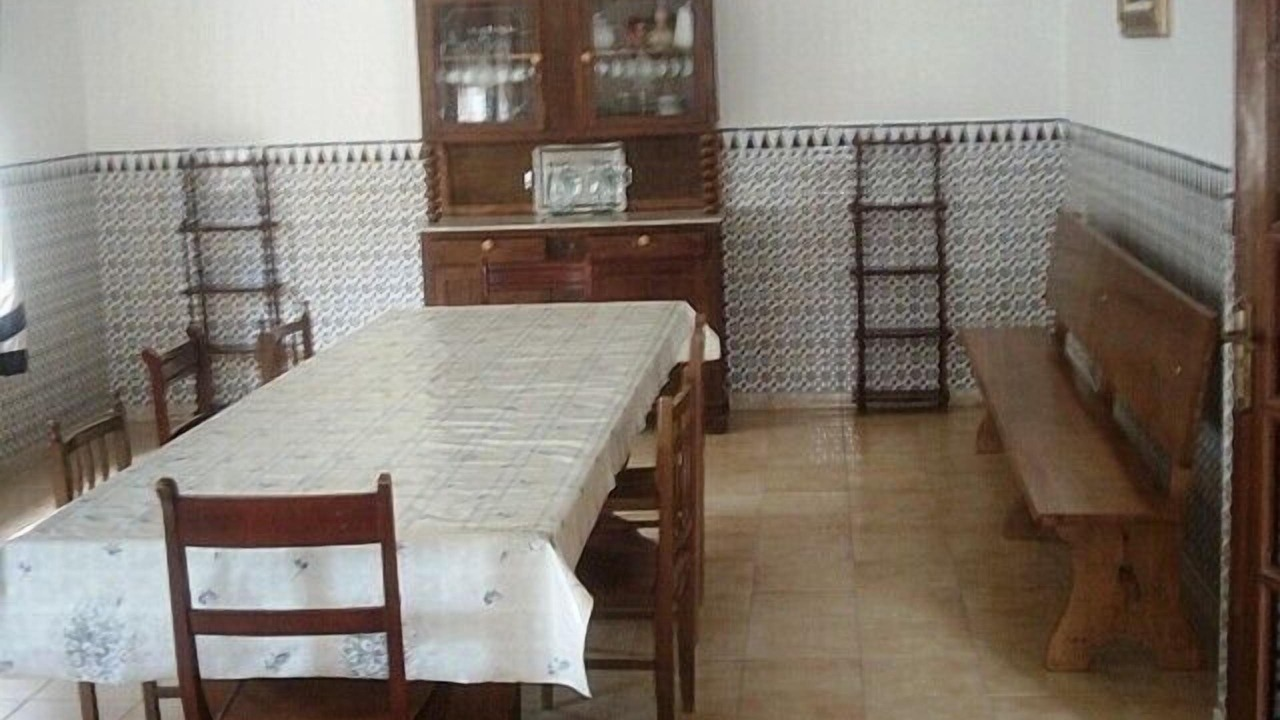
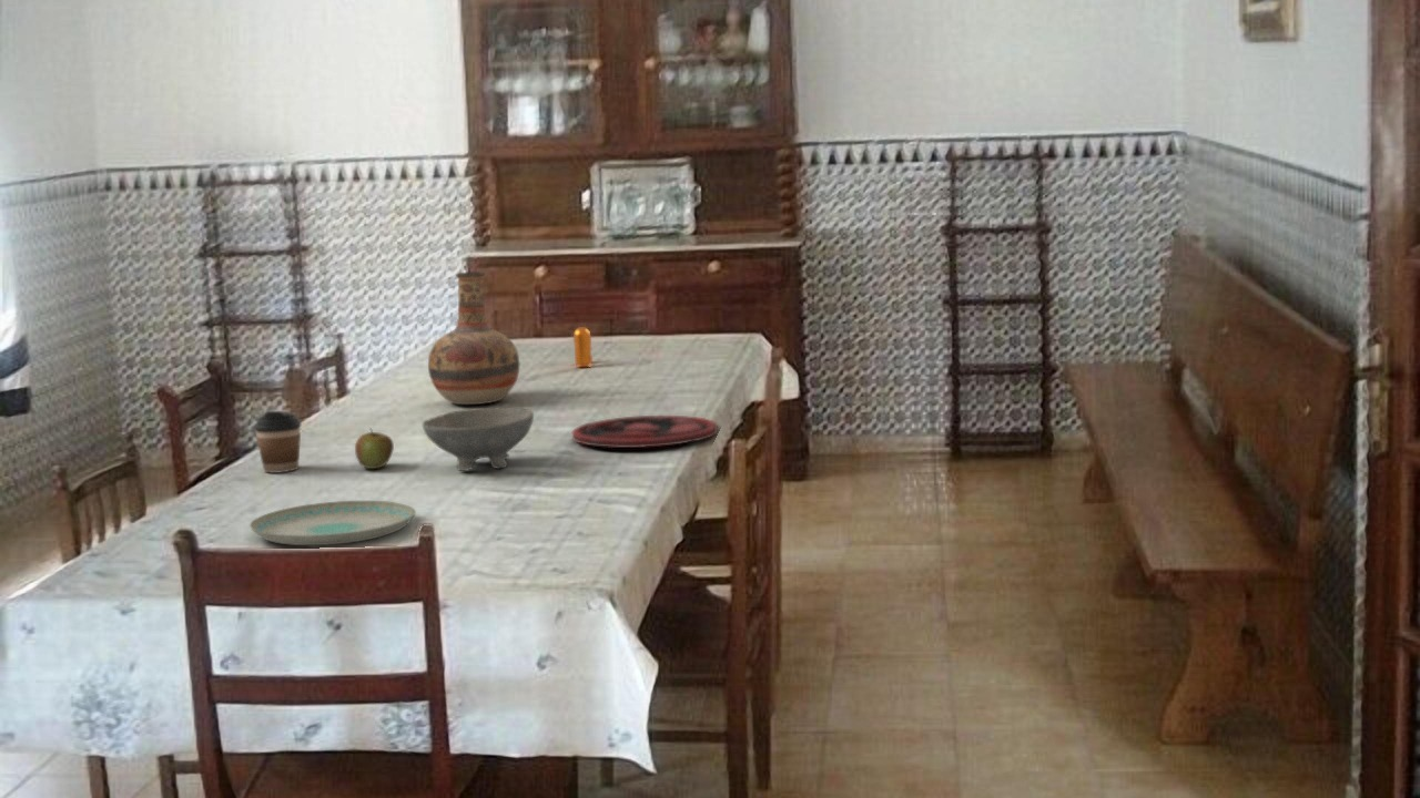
+ plate [571,415,719,449]
+ vase [427,270,520,406]
+ plate [248,500,417,546]
+ bowl [422,407,535,472]
+ pepper shaker [572,326,594,368]
+ coffee cup [253,410,302,473]
+ apple [354,427,395,470]
